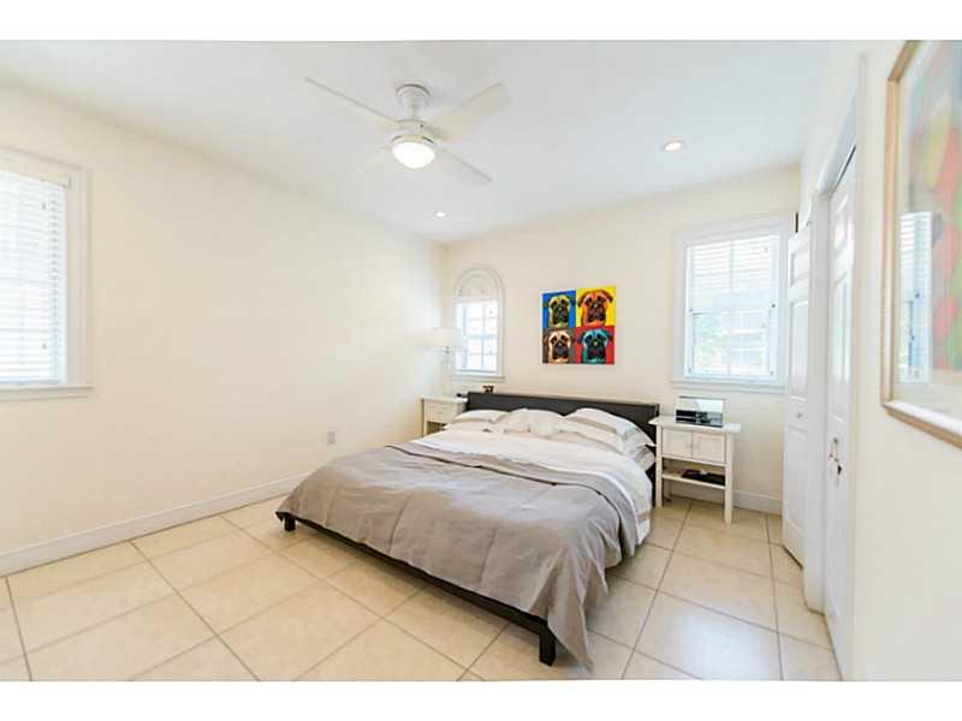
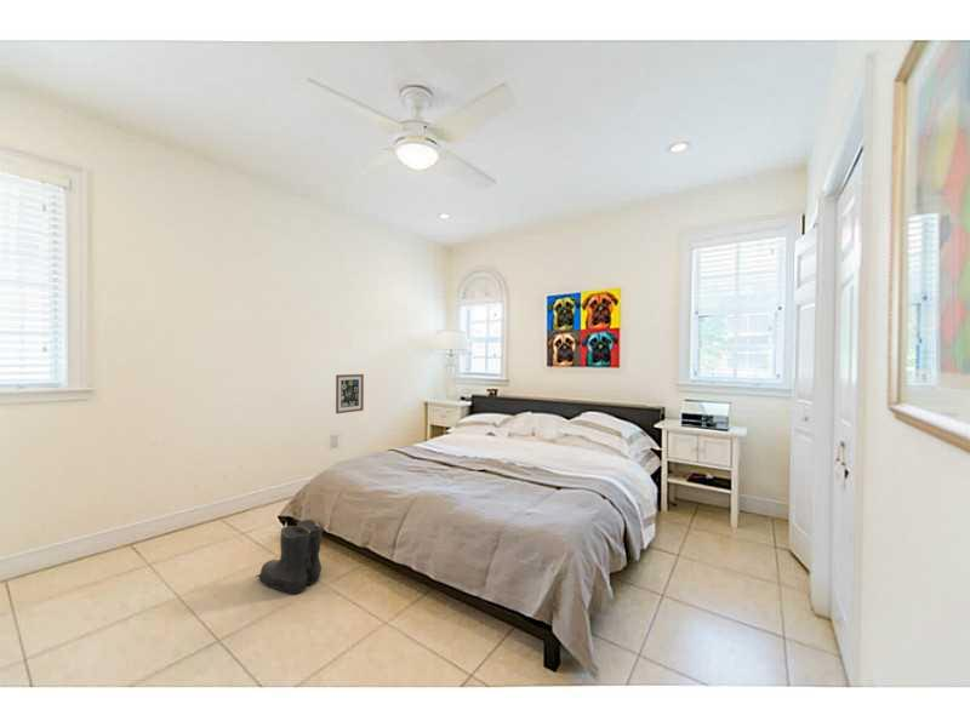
+ boots [255,519,325,595]
+ wall art [335,373,365,414]
